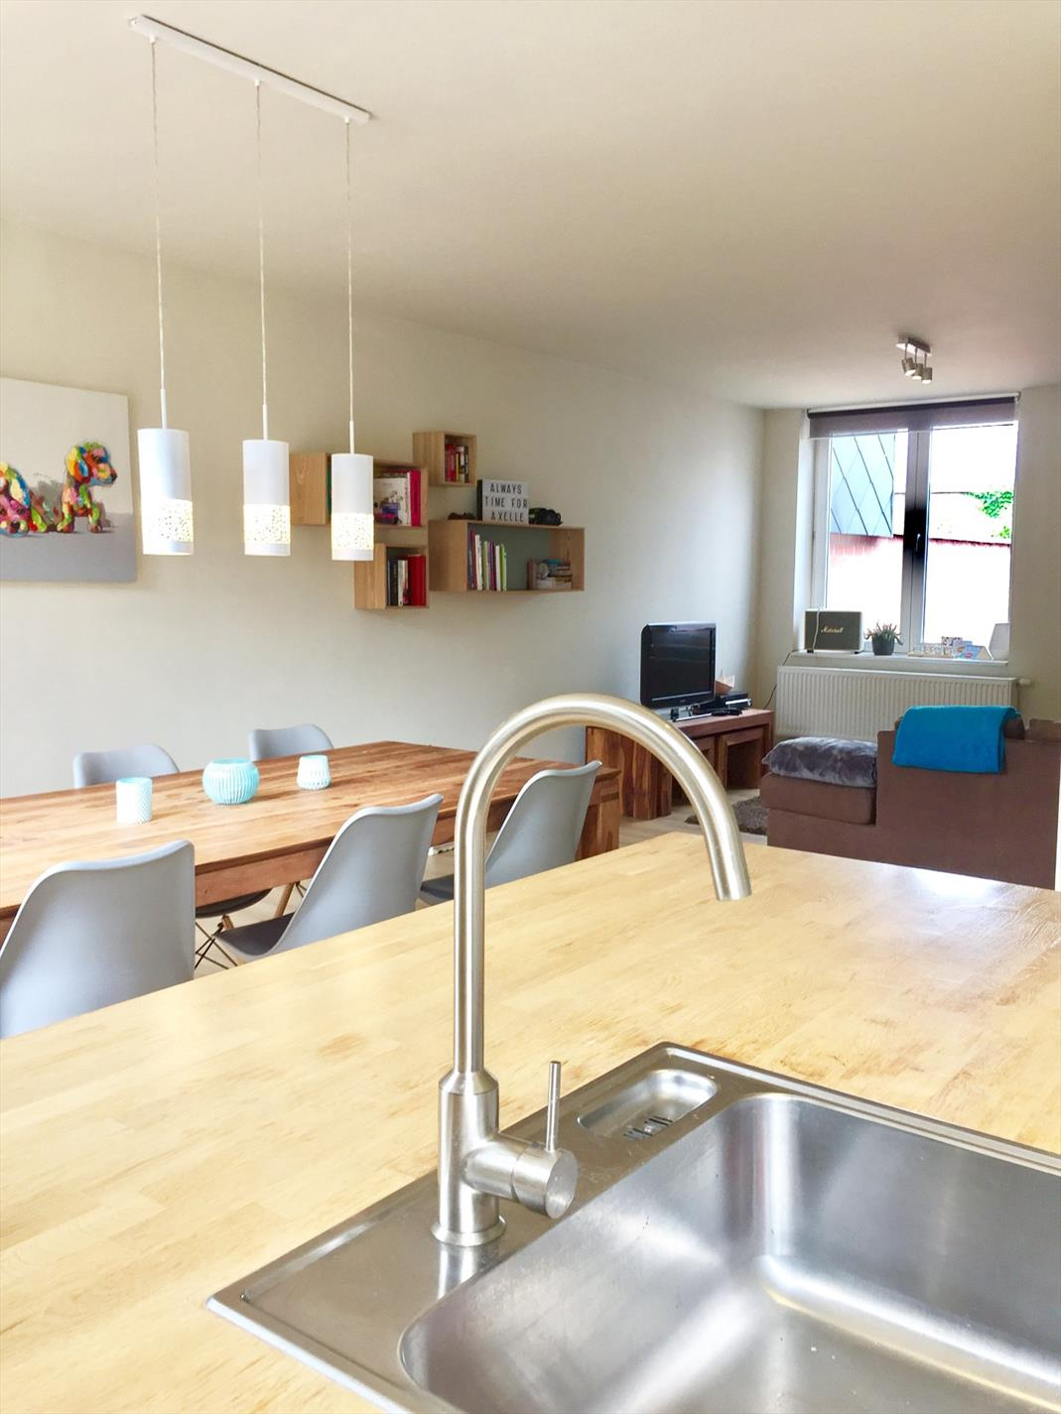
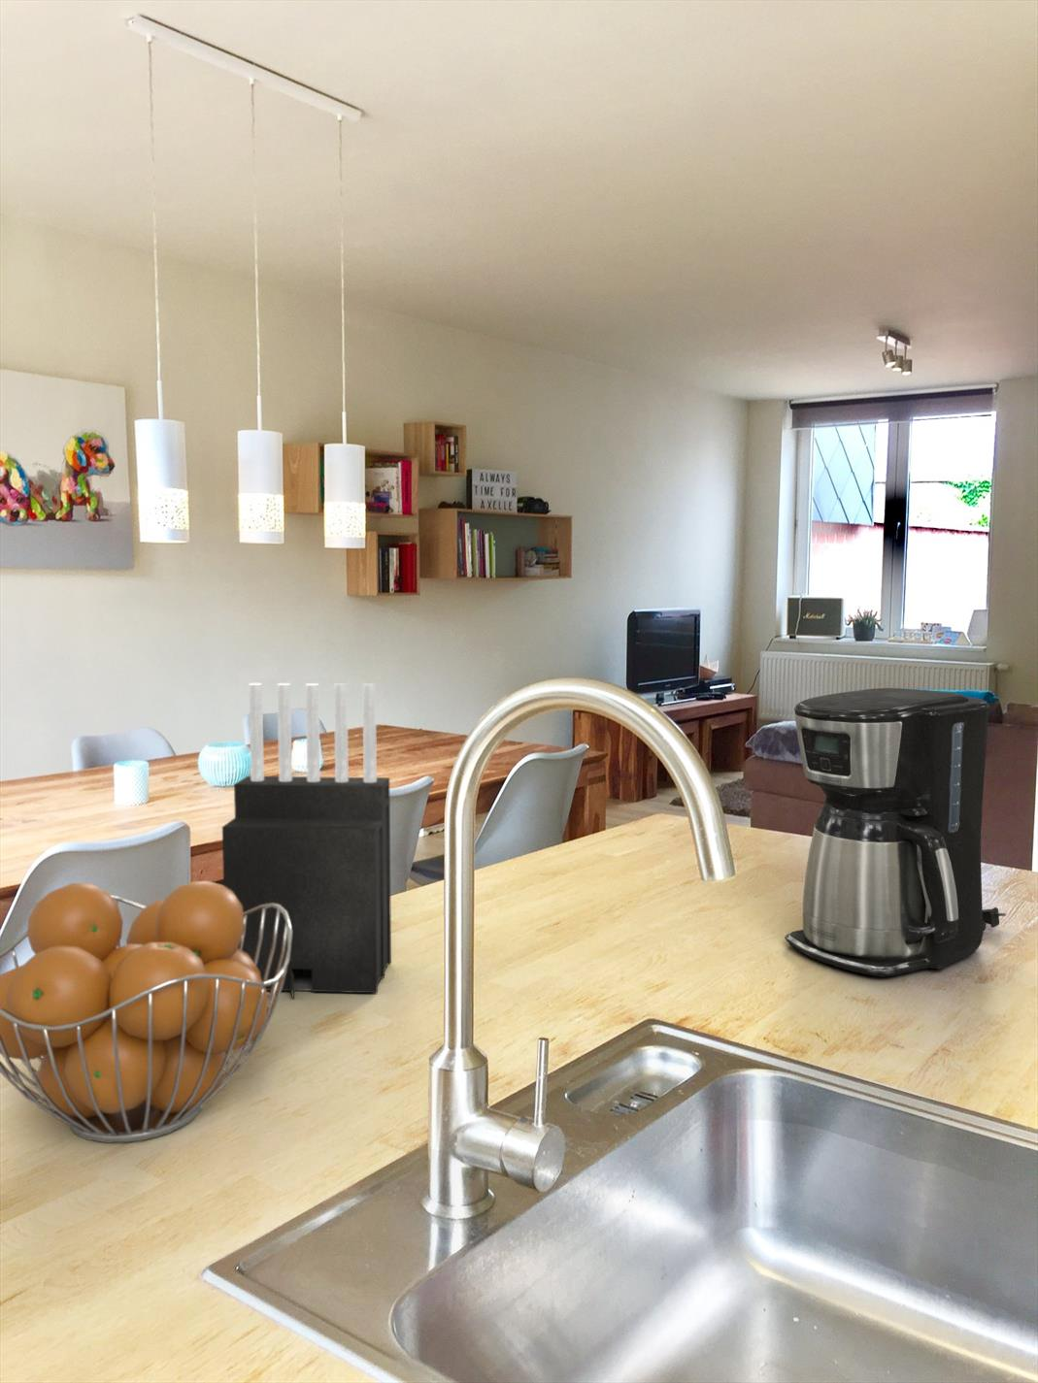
+ fruit basket [0,881,292,1143]
+ knife block [221,682,393,999]
+ coffee maker [784,687,1007,979]
